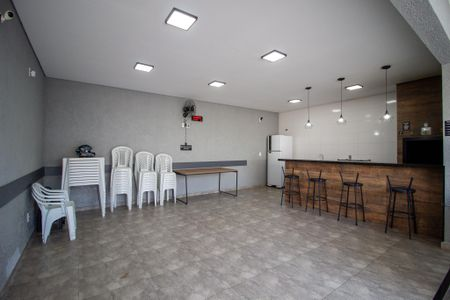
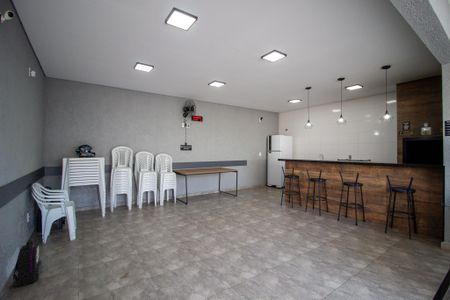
+ backpack [12,237,43,288]
